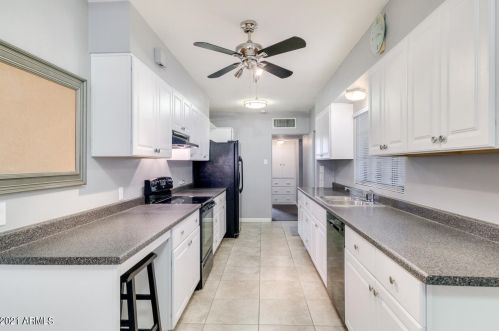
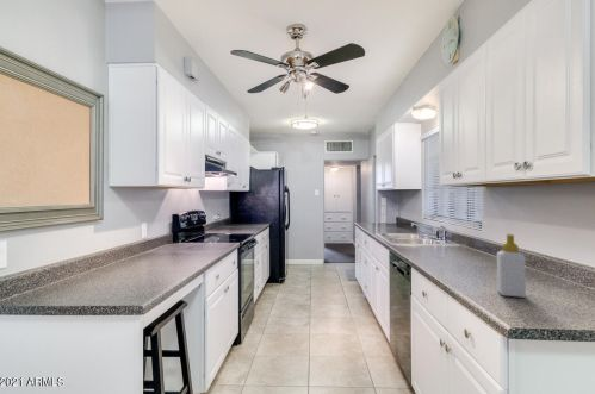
+ soap bottle [496,233,527,299]
